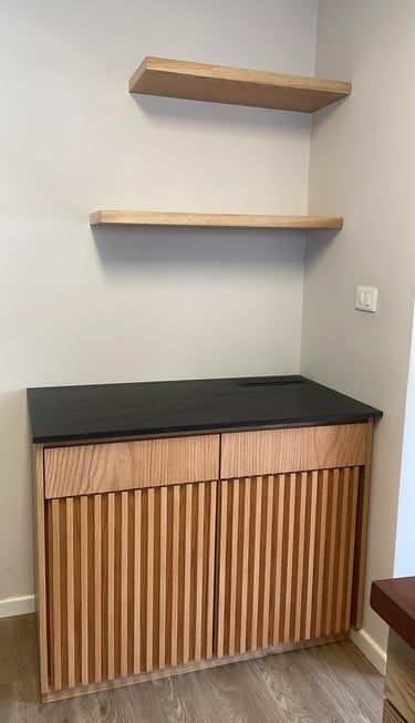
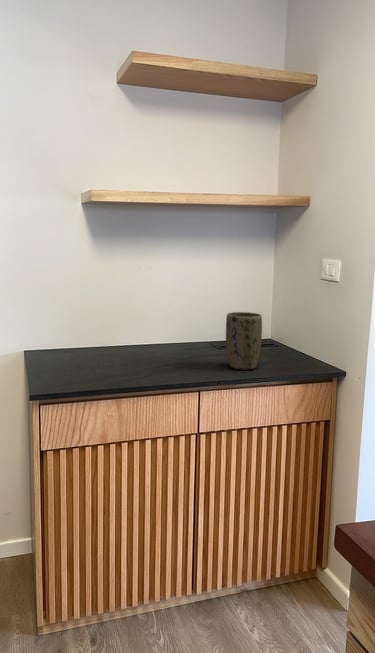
+ plant pot [225,311,263,370]
